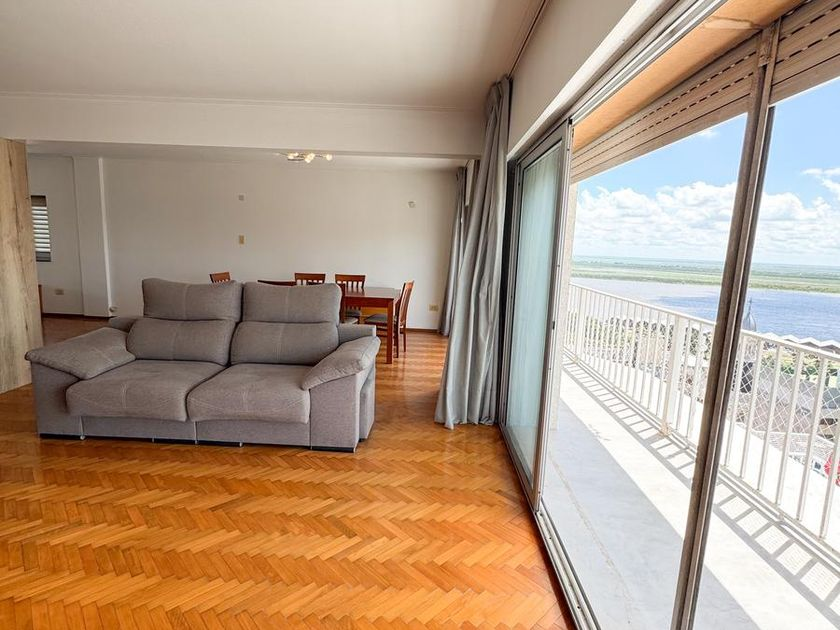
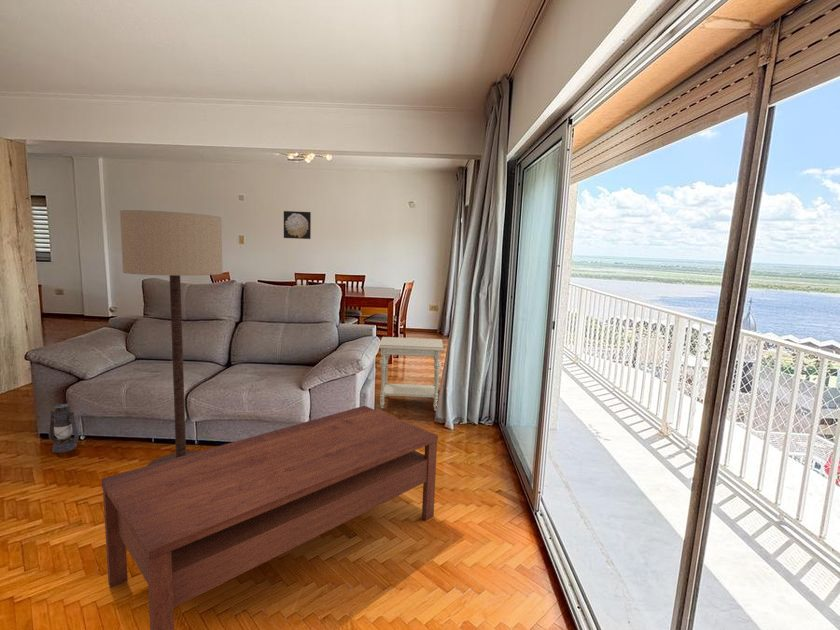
+ side table [378,336,445,412]
+ floor lamp [119,209,224,466]
+ coffee table [100,405,439,630]
+ lantern [48,403,84,454]
+ wall art [283,210,312,240]
